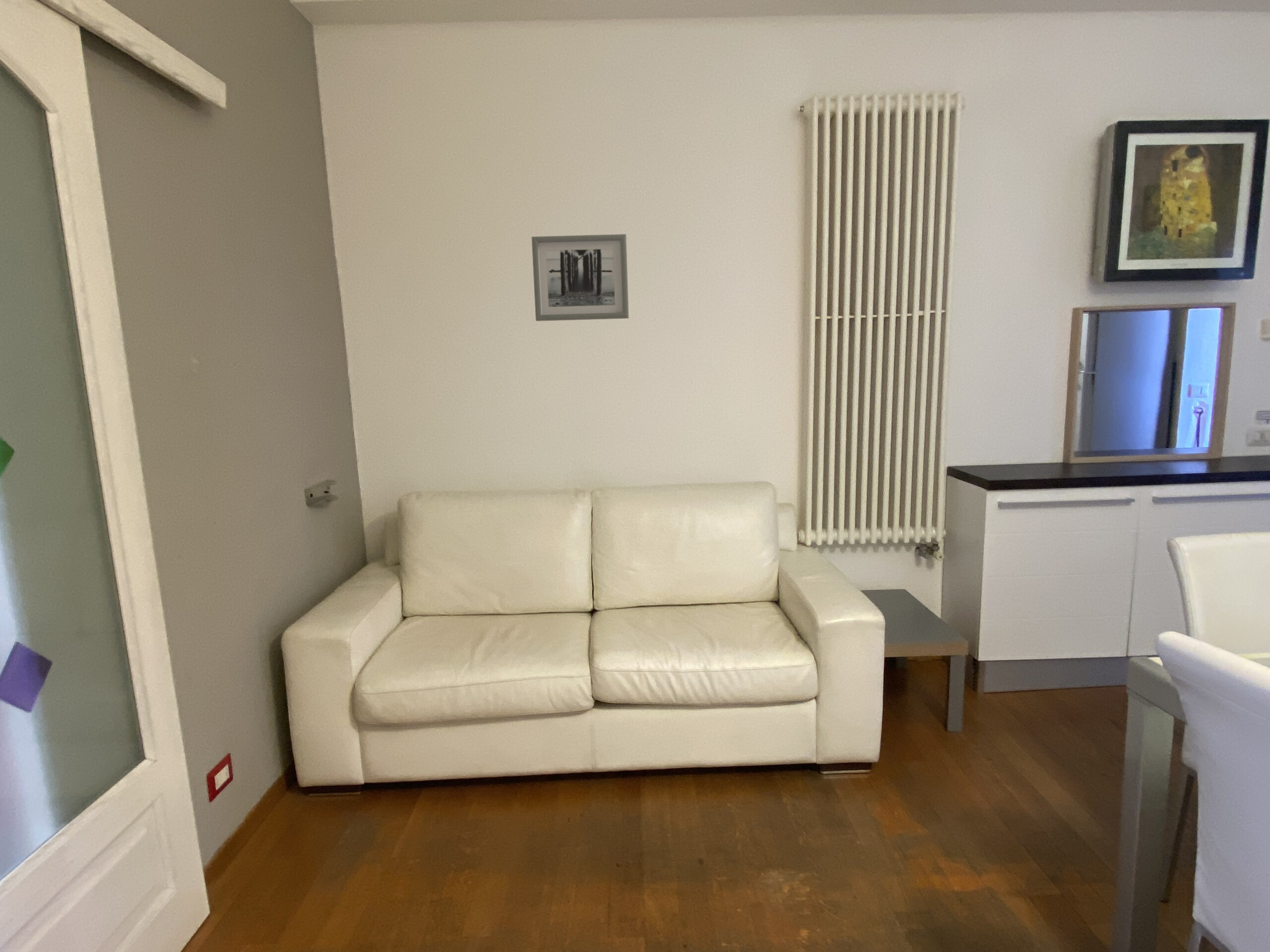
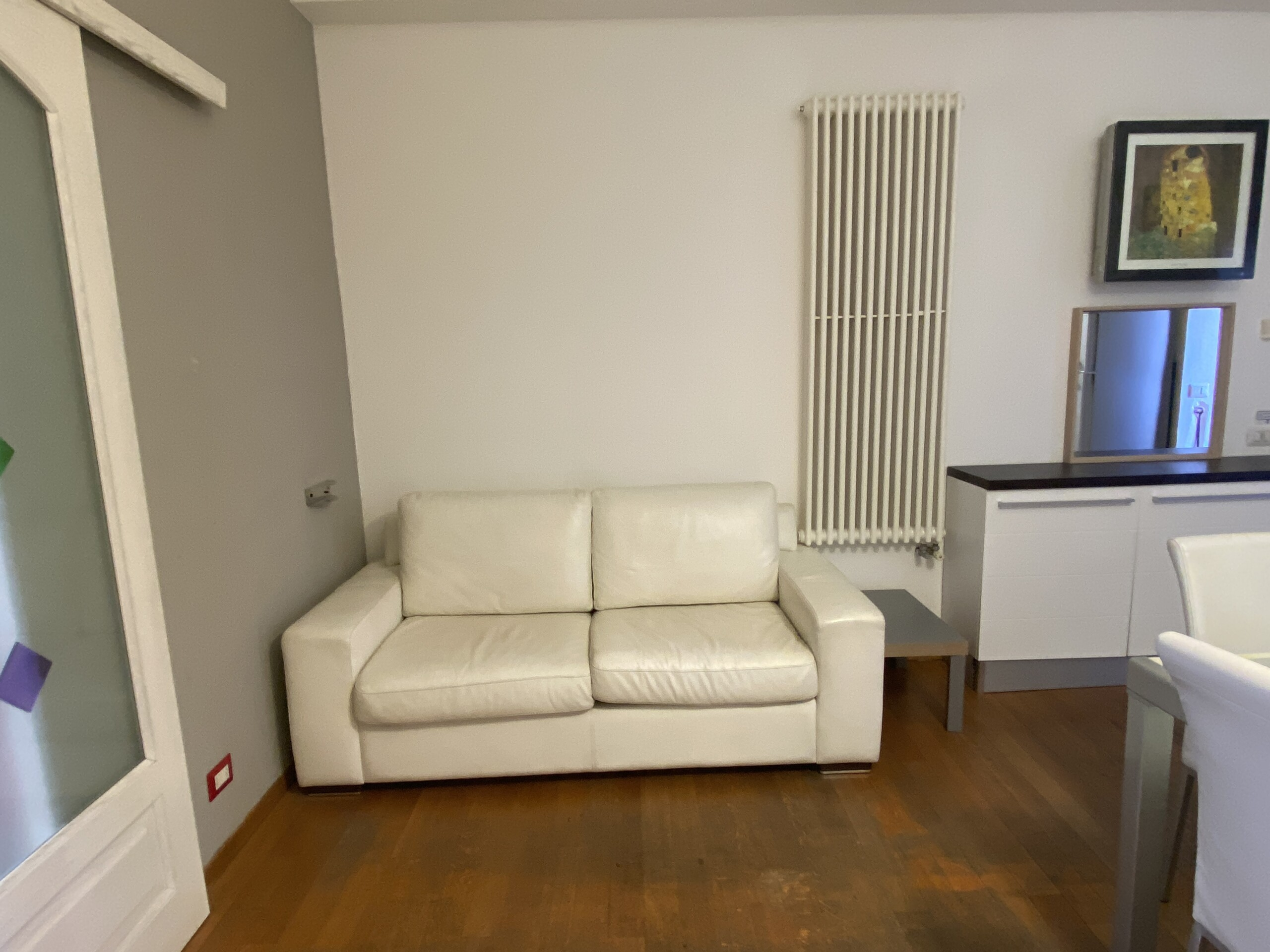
- wall art [531,234,629,322]
